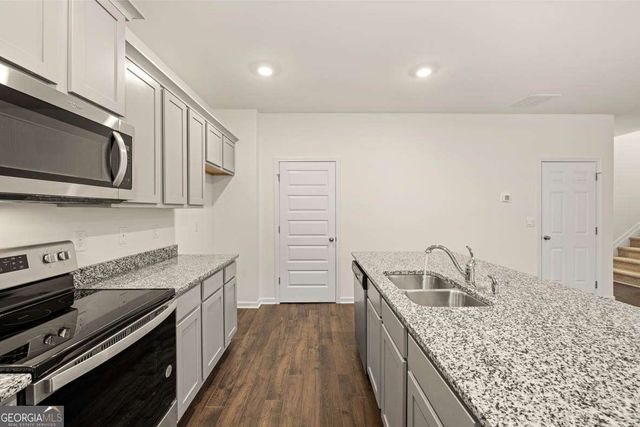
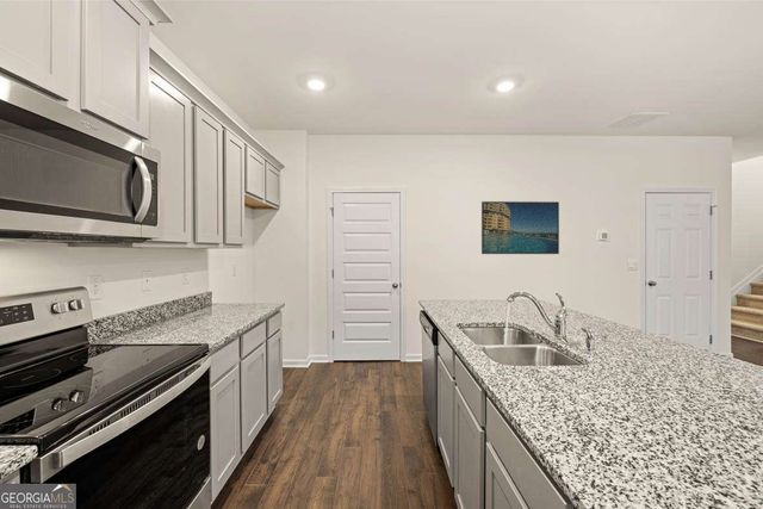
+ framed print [480,200,560,255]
